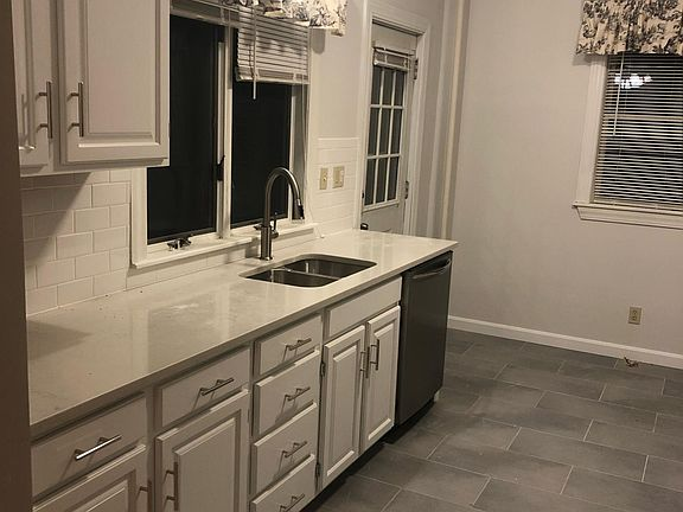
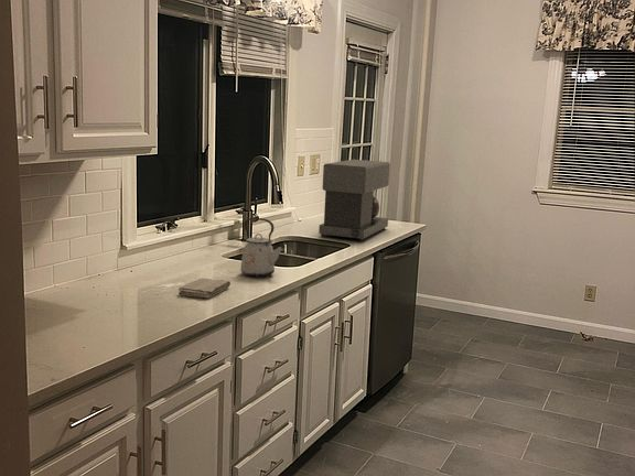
+ washcloth [177,277,232,299]
+ coffee maker [318,159,391,242]
+ kettle [239,217,286,278]
